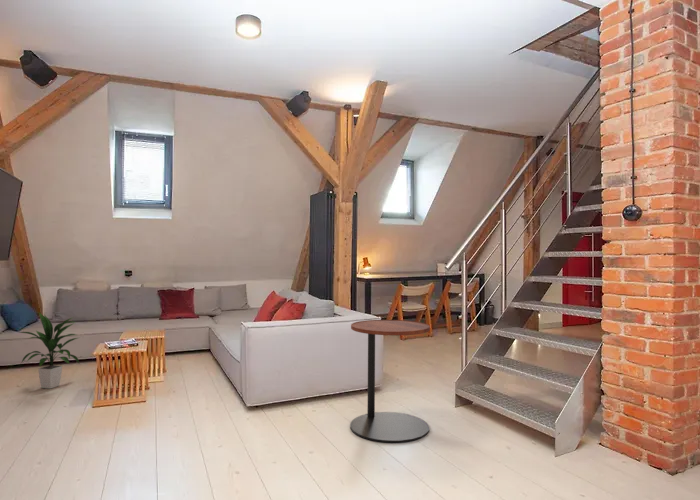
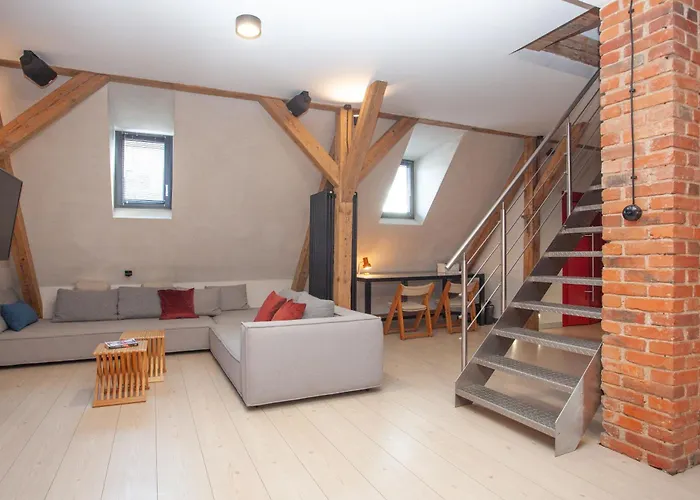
- side table [349,319,431,444]
- indoor plant [17,311,81,390]
